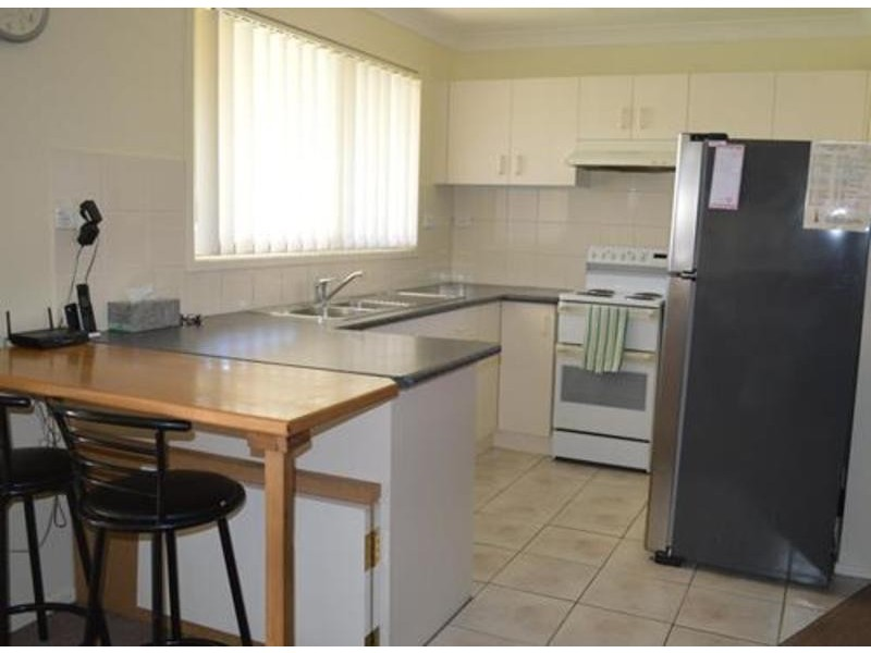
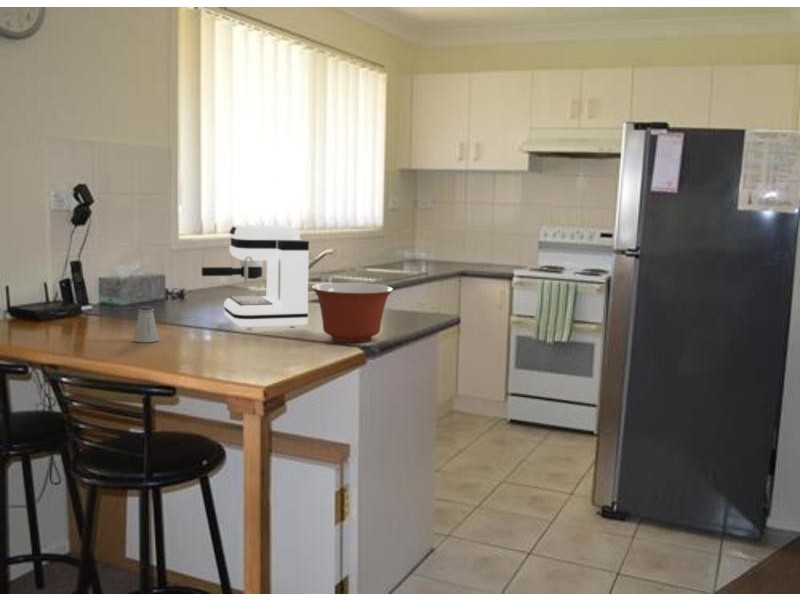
+ saltshaker [133,305,160,343]
+ coffee maker [201,224,310,330]
+ mixing bowl [311,282,394,343]
